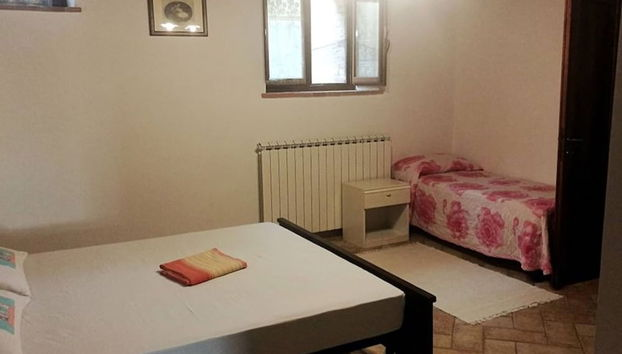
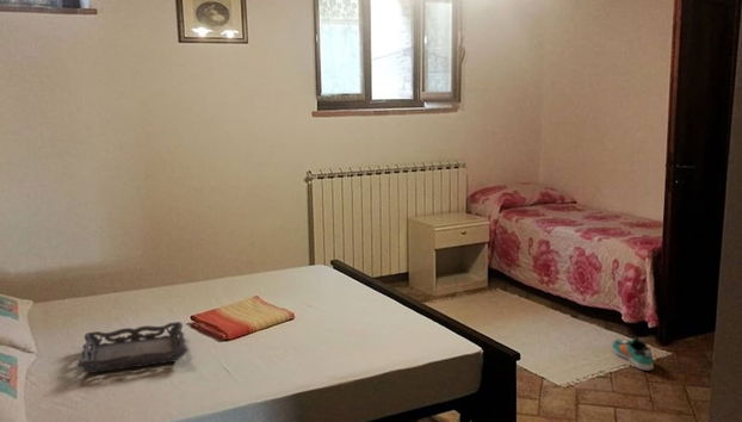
+ sneaker [611,337,655,371]
+ tray [76,321,190,374]
